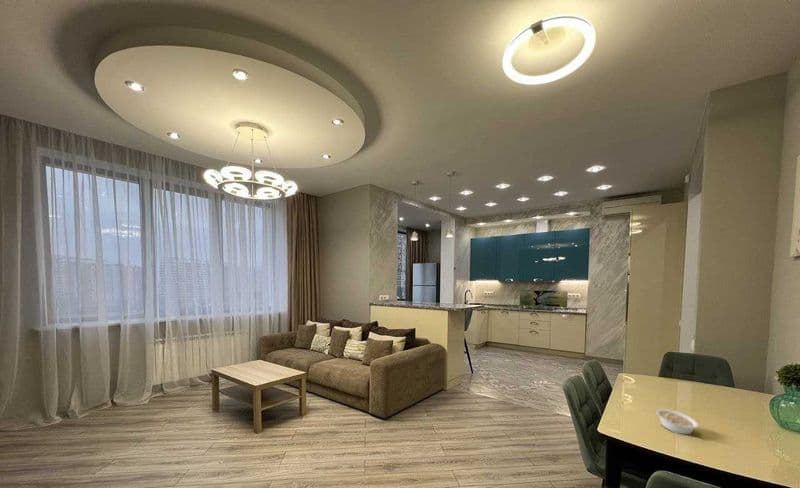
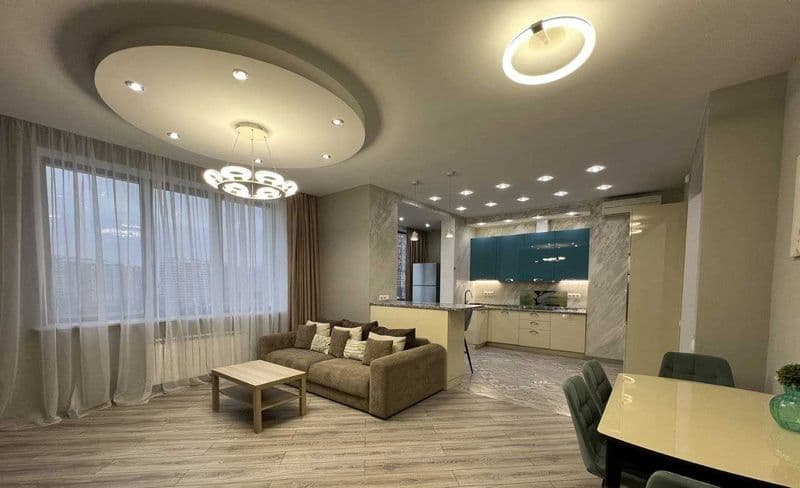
- legume [655,408,705,435]
